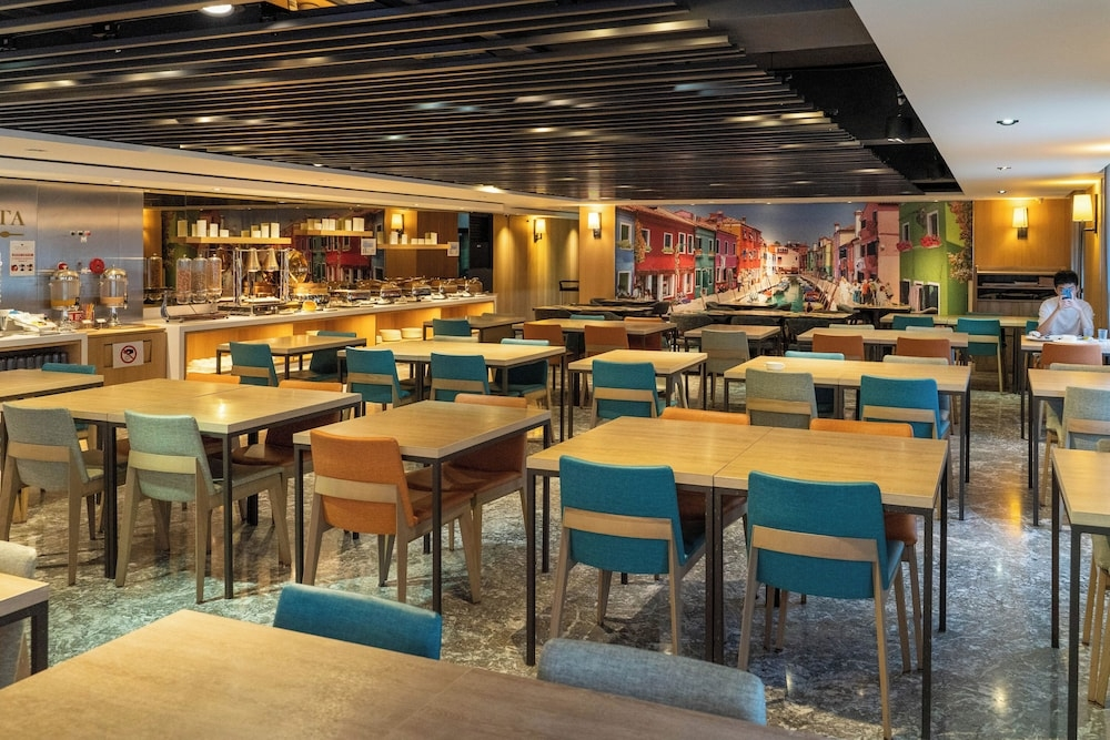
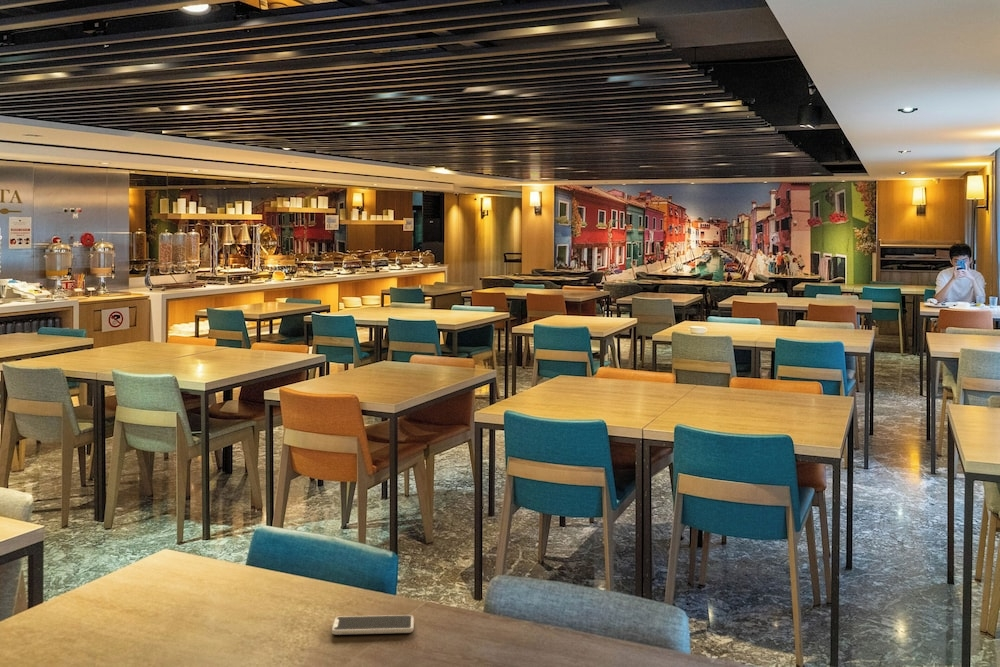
+ smartphone [330,614,415,636]
